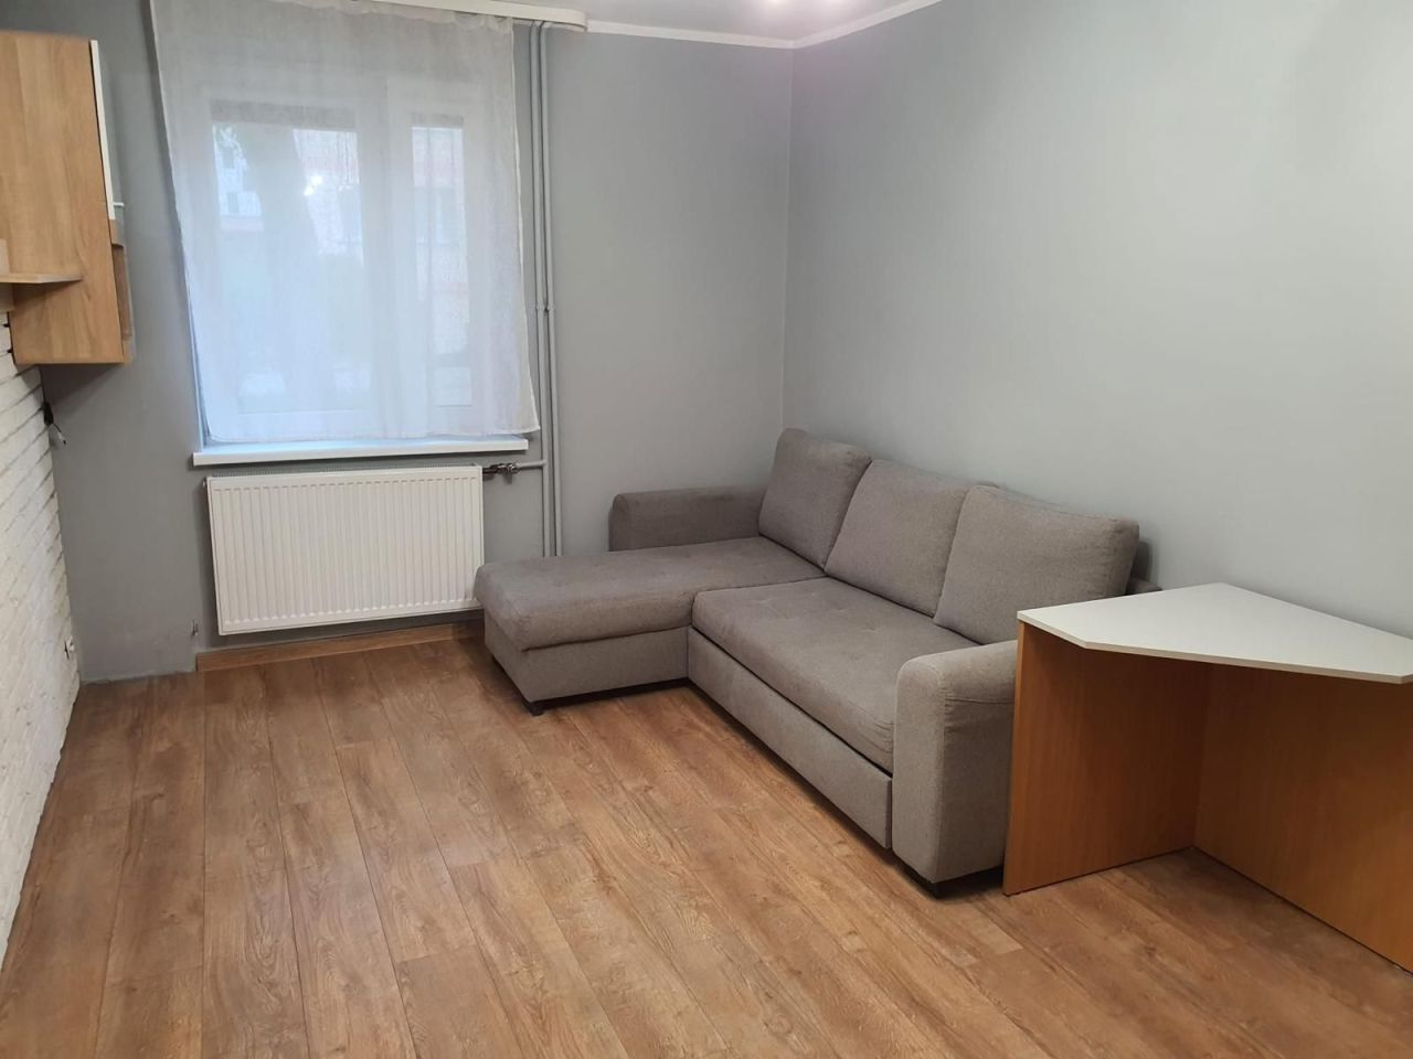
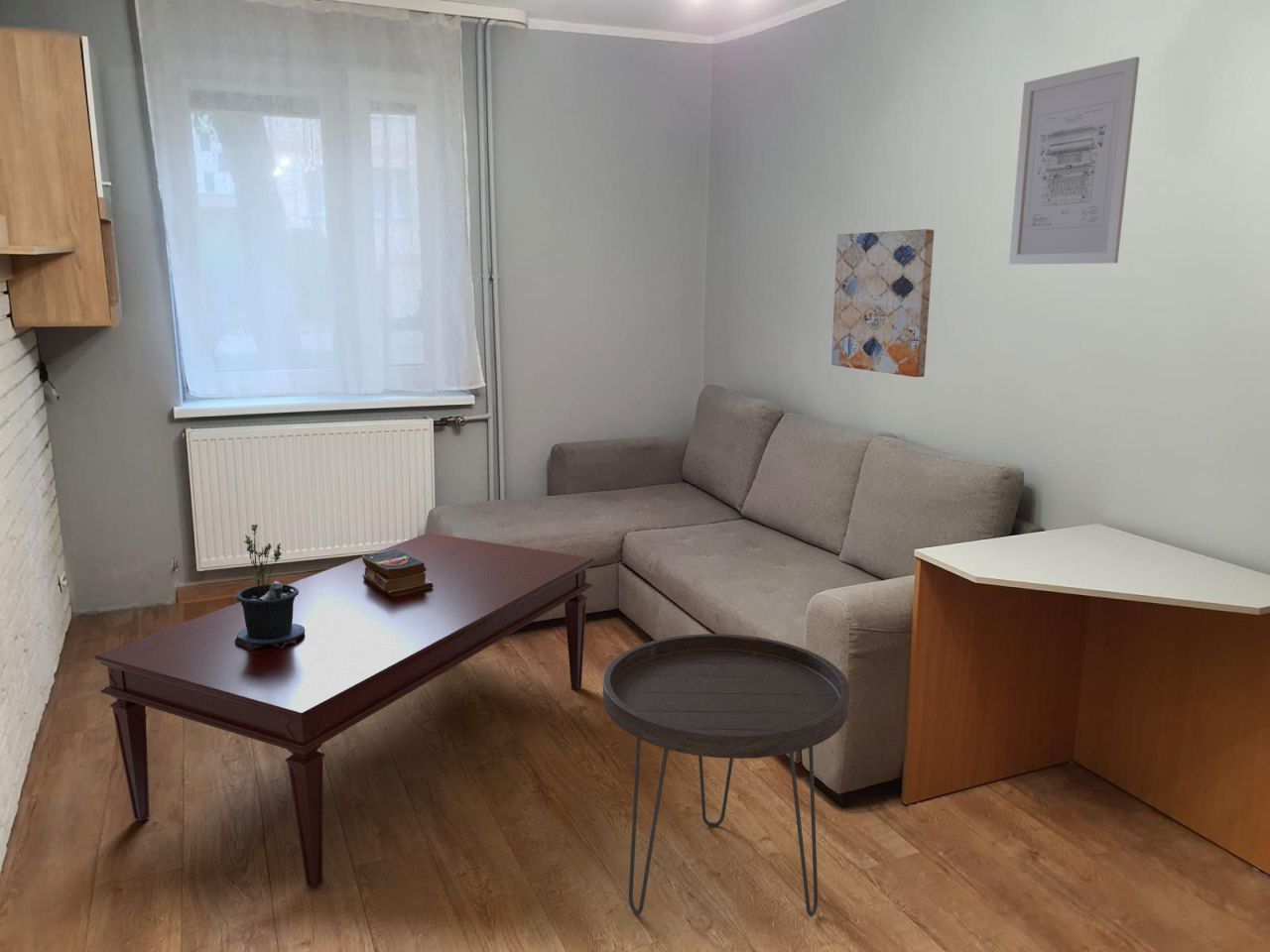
+ side table [602,633,850,917]
+ coffee table [93,532,595,890]
+ wall art [1008,56,1140,266]
+ wall art [830,228,935,378]
+ potted plant [235,524,306,650]
+ books [361,548,434,596]
